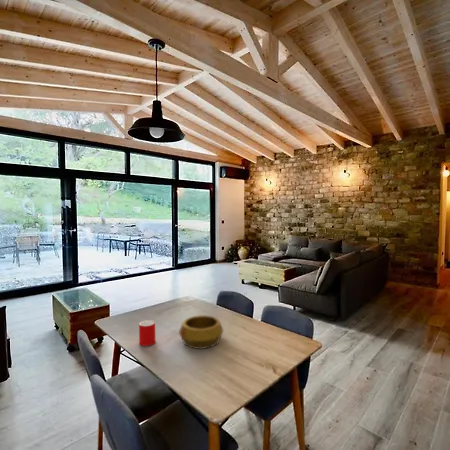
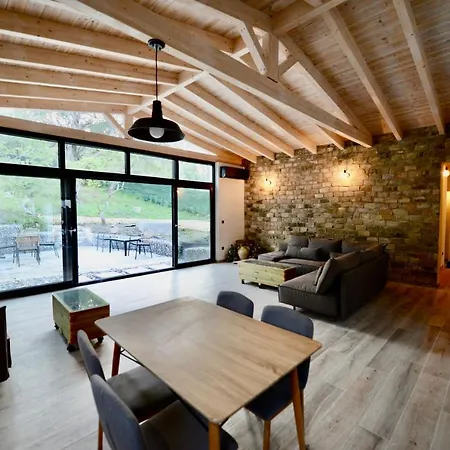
- decorative bowl [178,314,224,350]
- cup [138,319,156,347]
